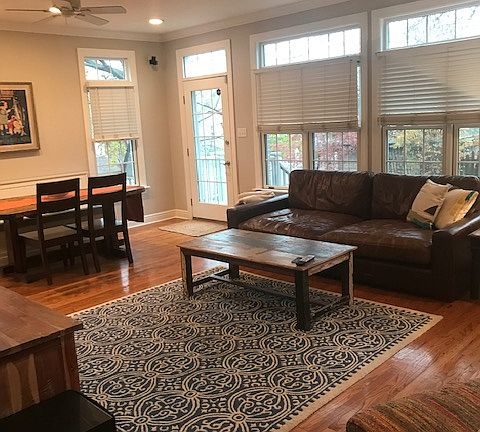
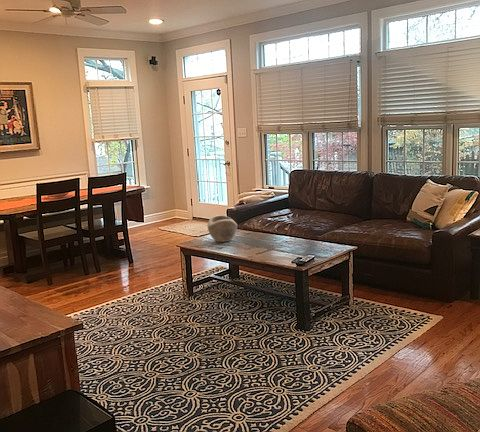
+ decorative bowl [207,214,238,243]
